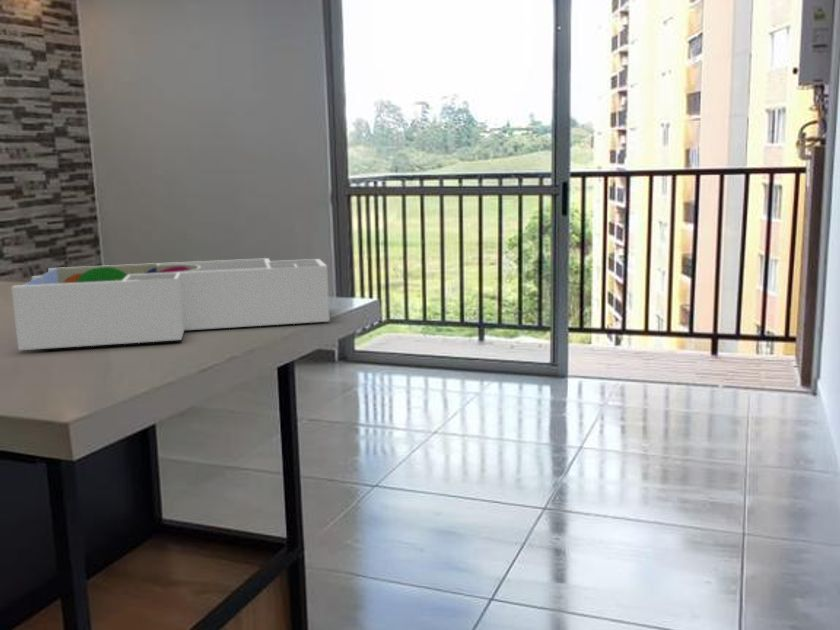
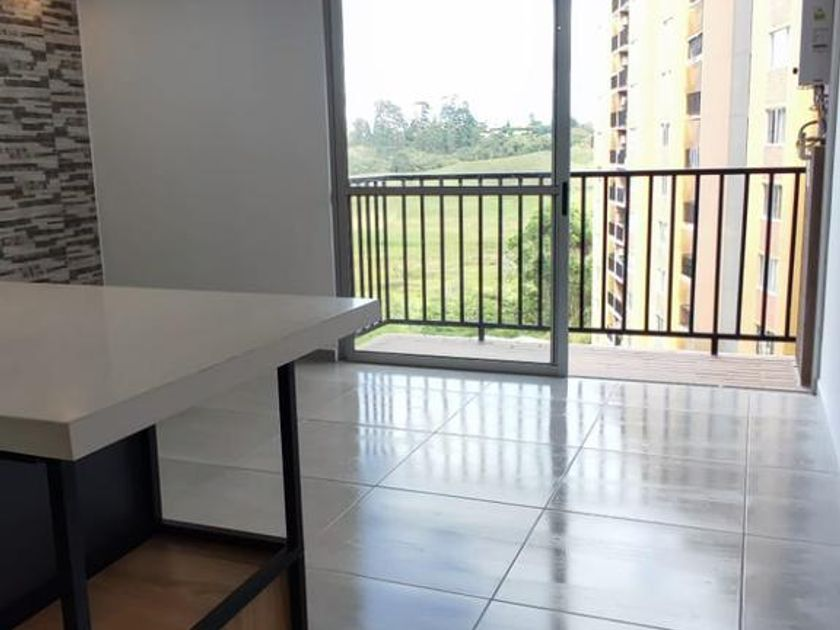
- desk organizer [11,257,331,351]
